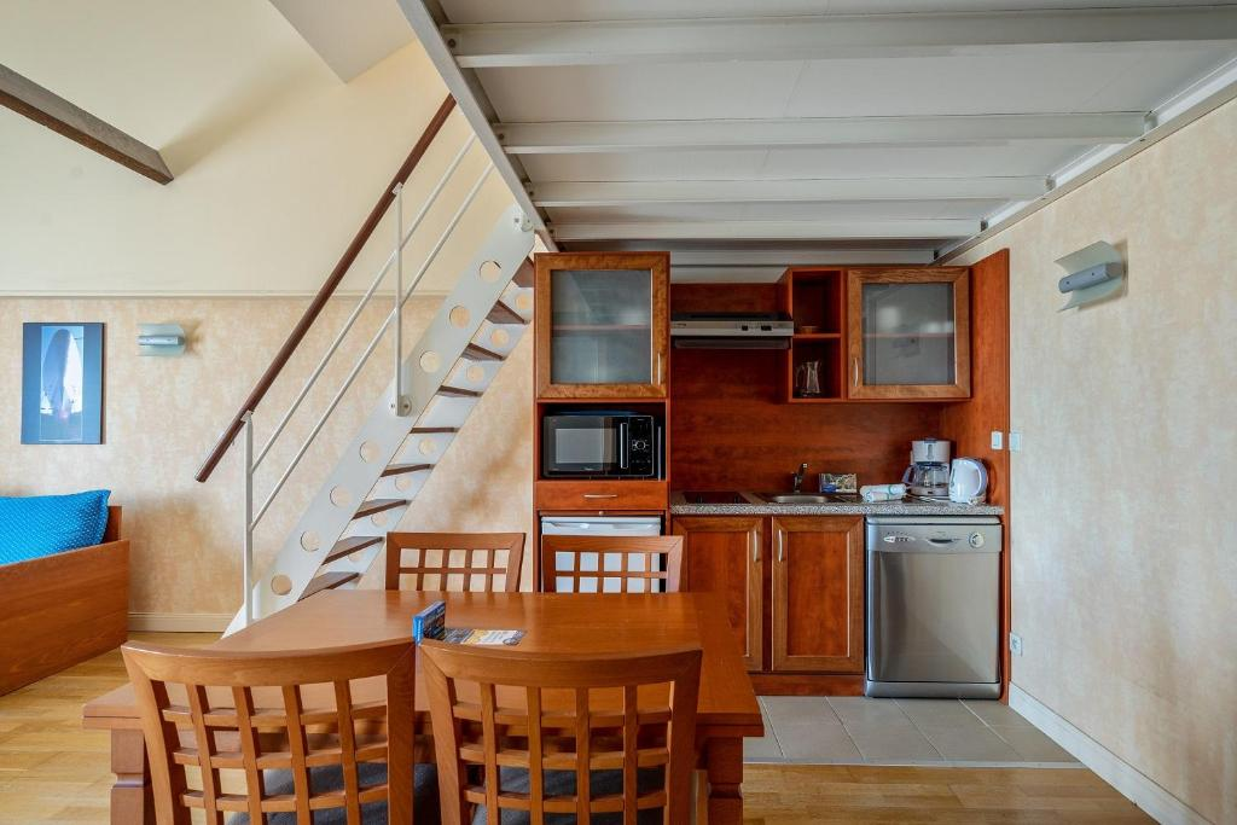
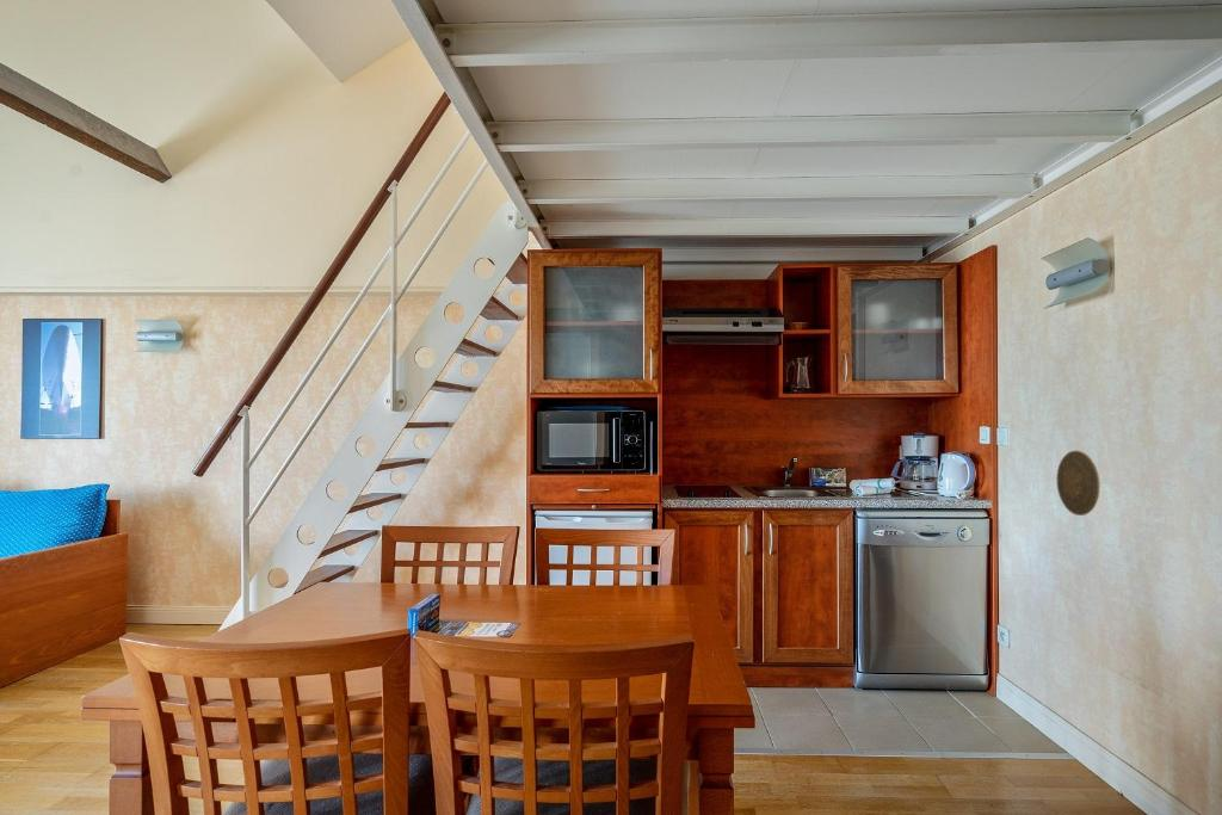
+ decorative plate [1056,450,1101,517]
